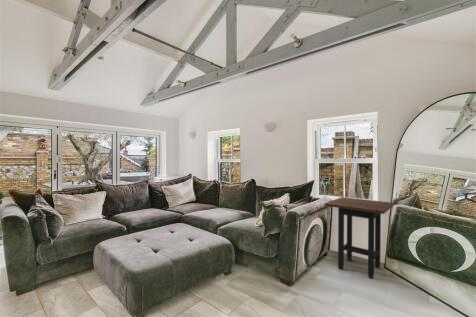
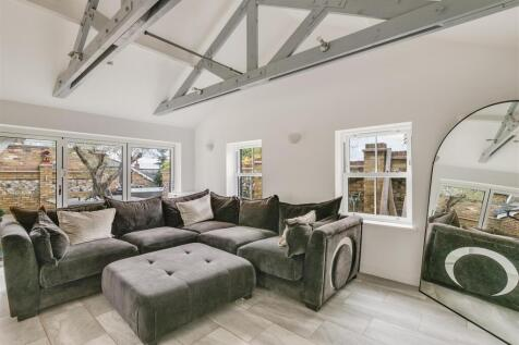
- side table [324,196,395,280]
